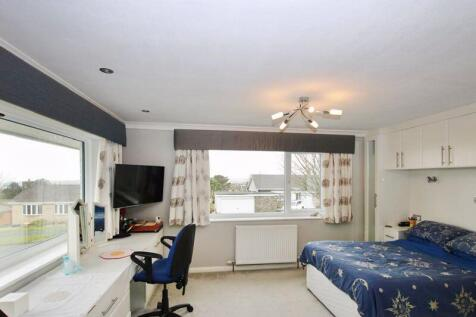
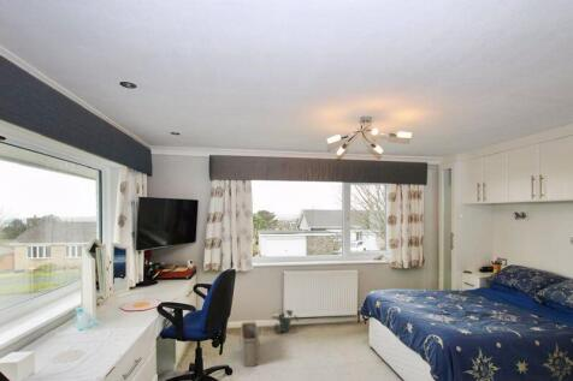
+ basket [238,321,261,368]
+ potted plant [270,308,300,334]
